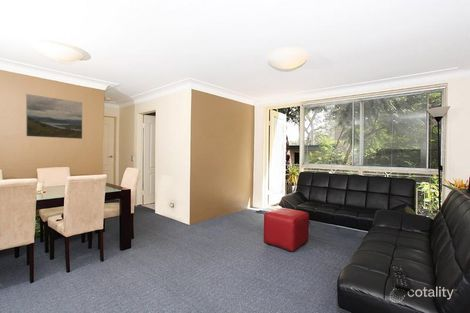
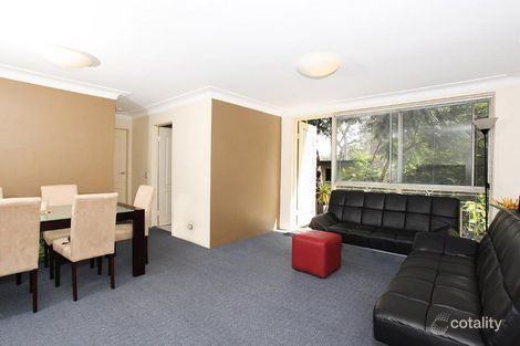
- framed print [25,93,83,140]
- remote control [390,264,411,292]
